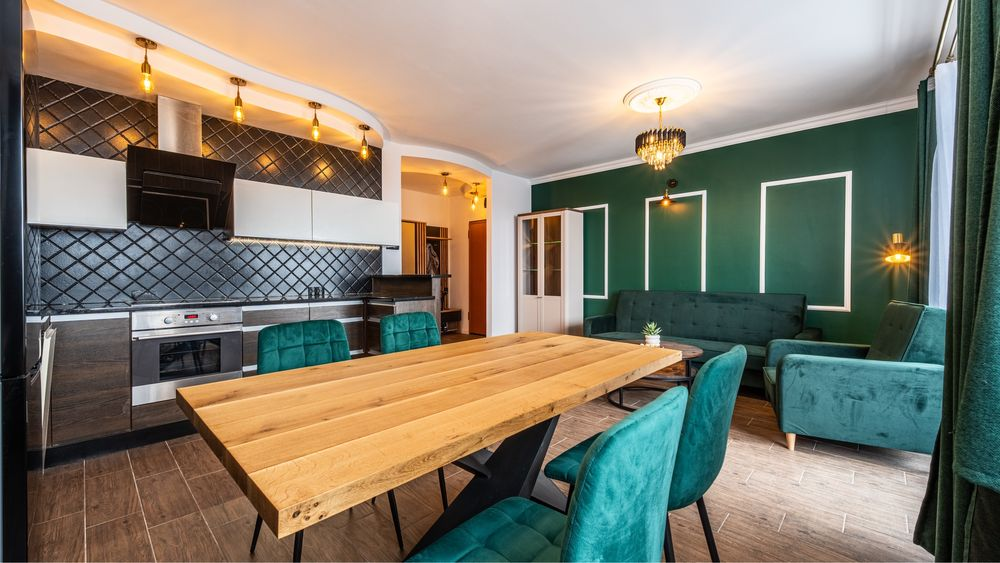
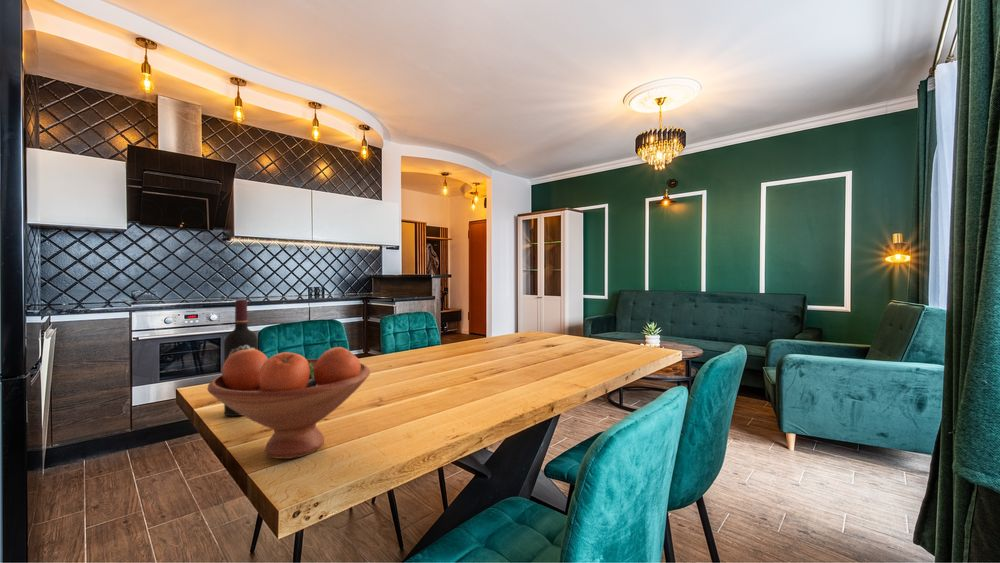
+ wine bottle [223,299,259,417]
+ fruit bowl [206,346,371,460]
